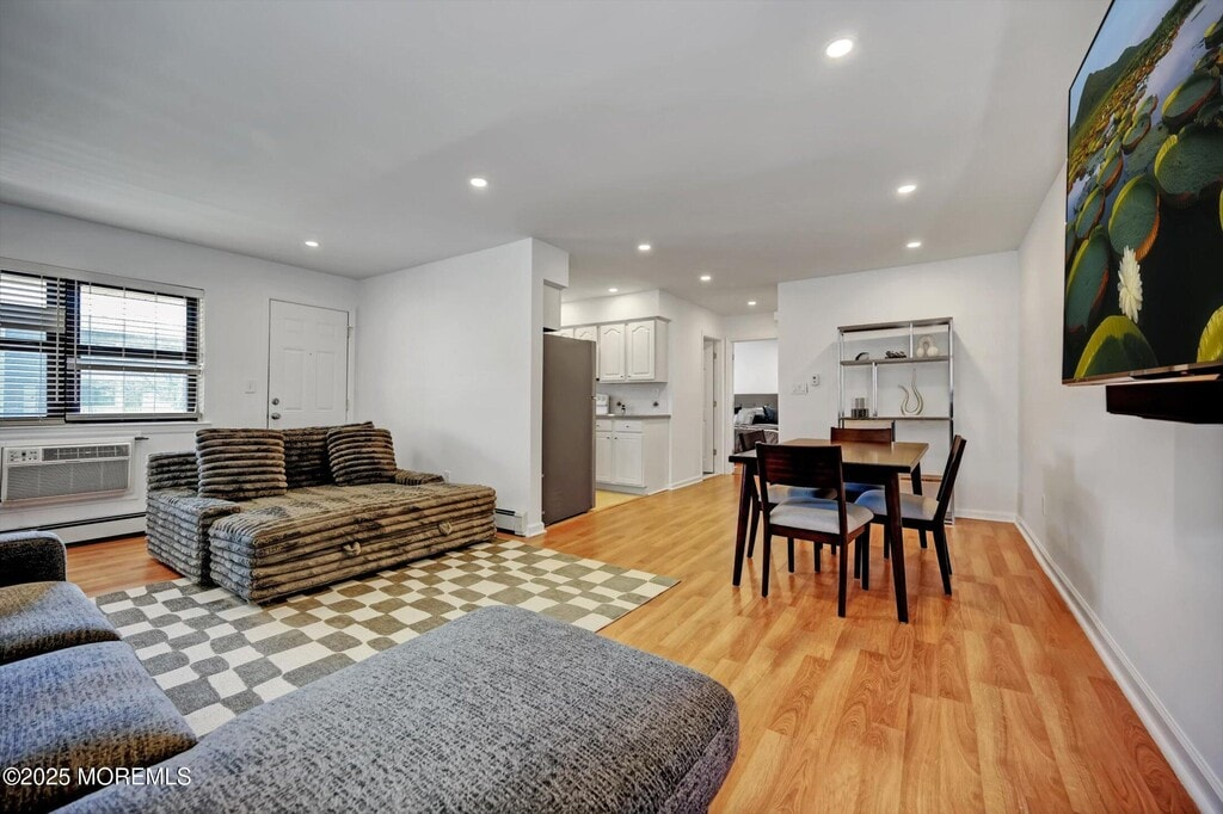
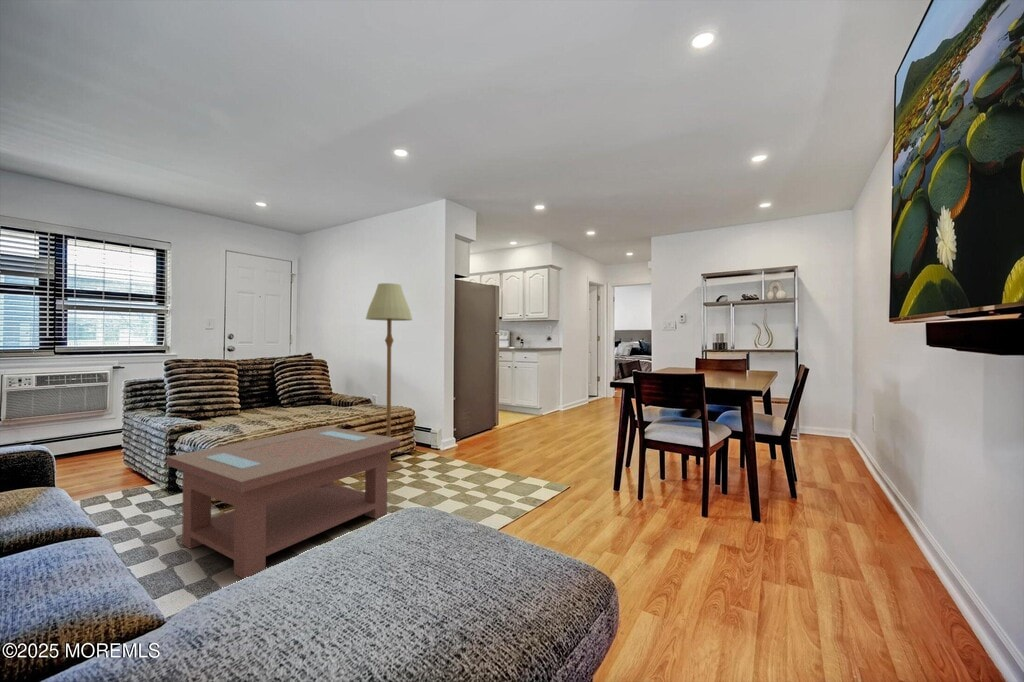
+ coffee table [166,425,401,580]
+ floor lamp [365,282,413,473]
